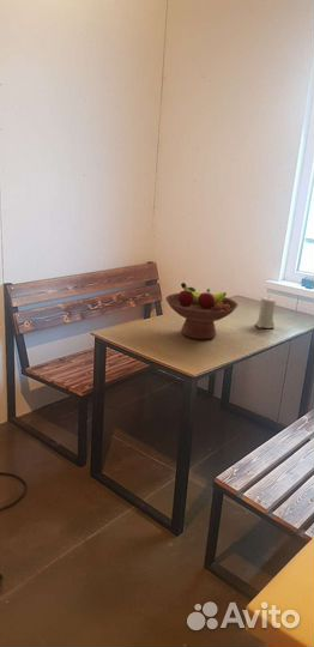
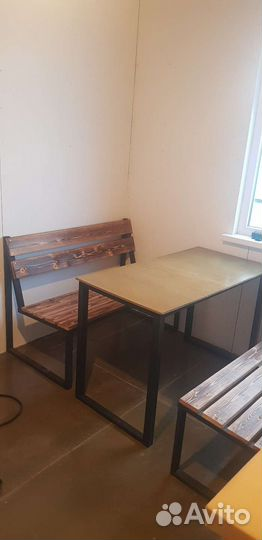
- fruit bowl [164,282,240,340]
- candle [254,296,277,329]
